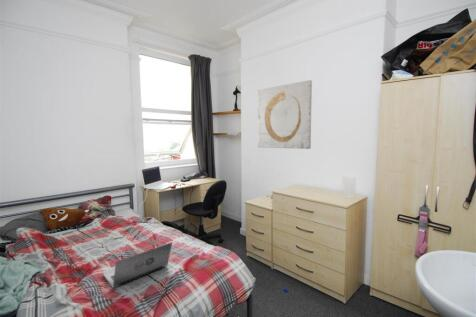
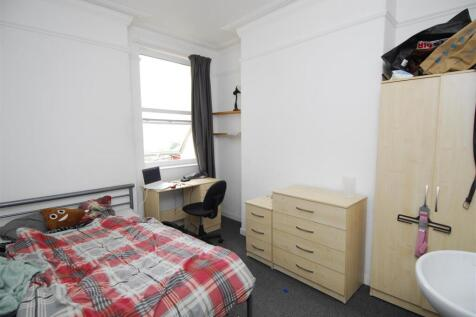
- wall art [257,79,313,150]
- laptop [102,241,173,289]
